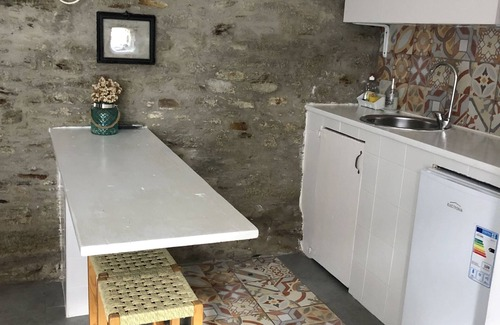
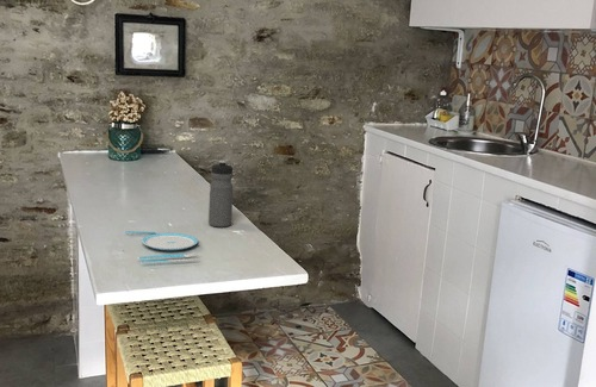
+ water bottle [207,160,234,229]
+ plate [123,230,201,263]
